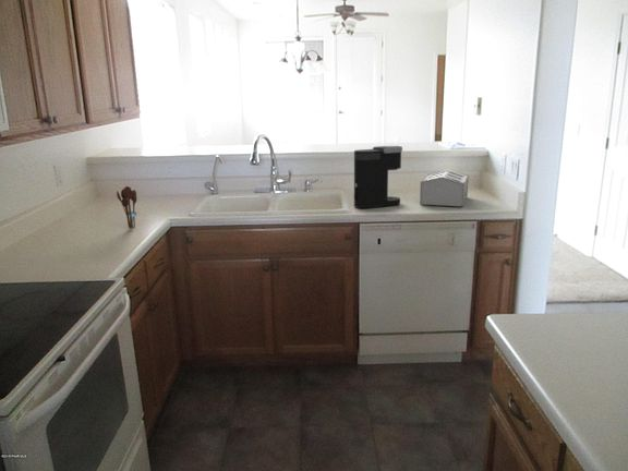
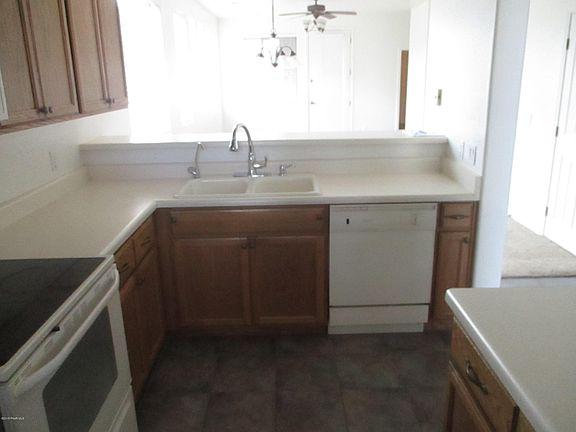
- coffee maker [353,145,403,209]
- toaster [419,169,470,207]
- utensil holder [116,185,137,230]
